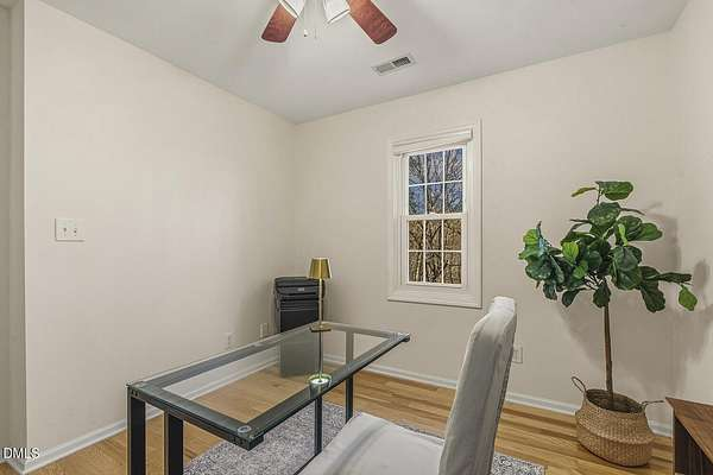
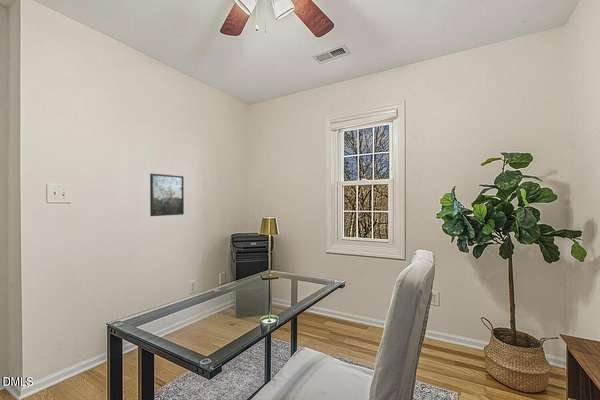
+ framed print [149,173,185,217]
